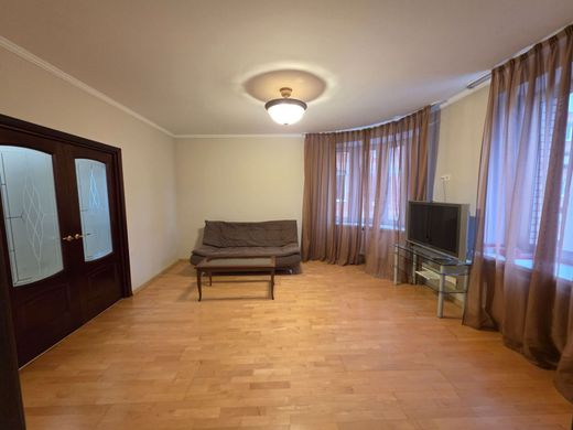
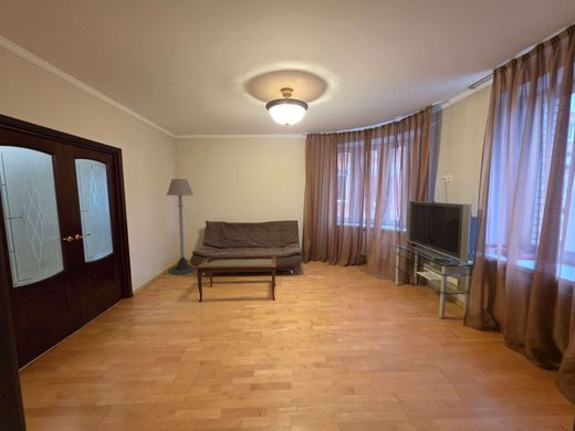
+ floor lamp [166,178,197,275]
